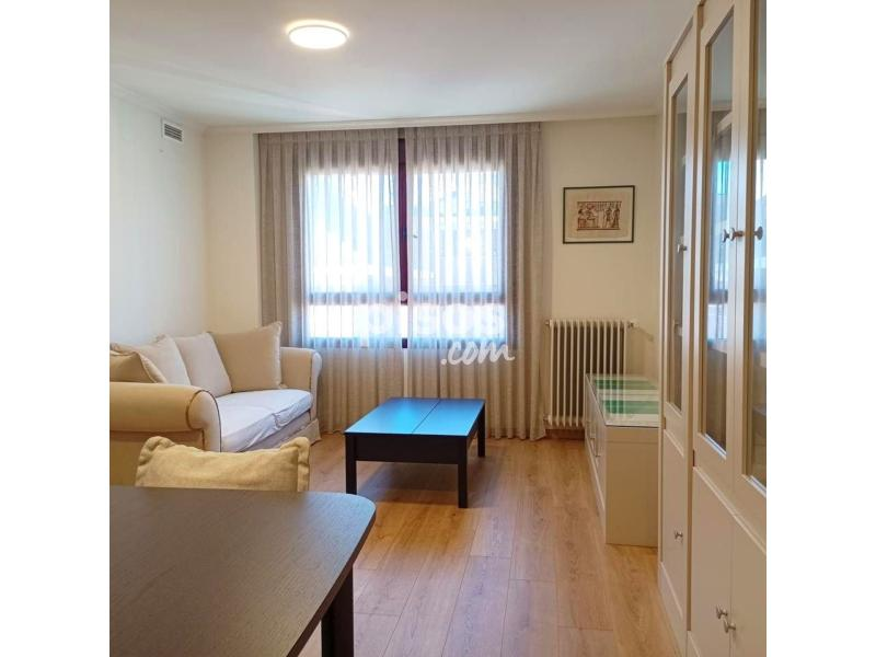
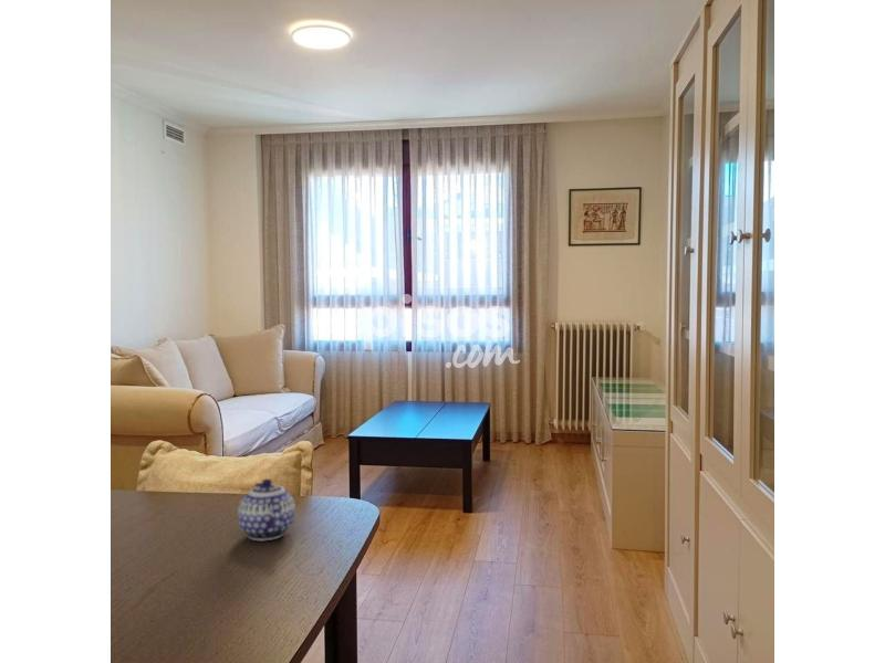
+ teapot [237,477,296,543]
